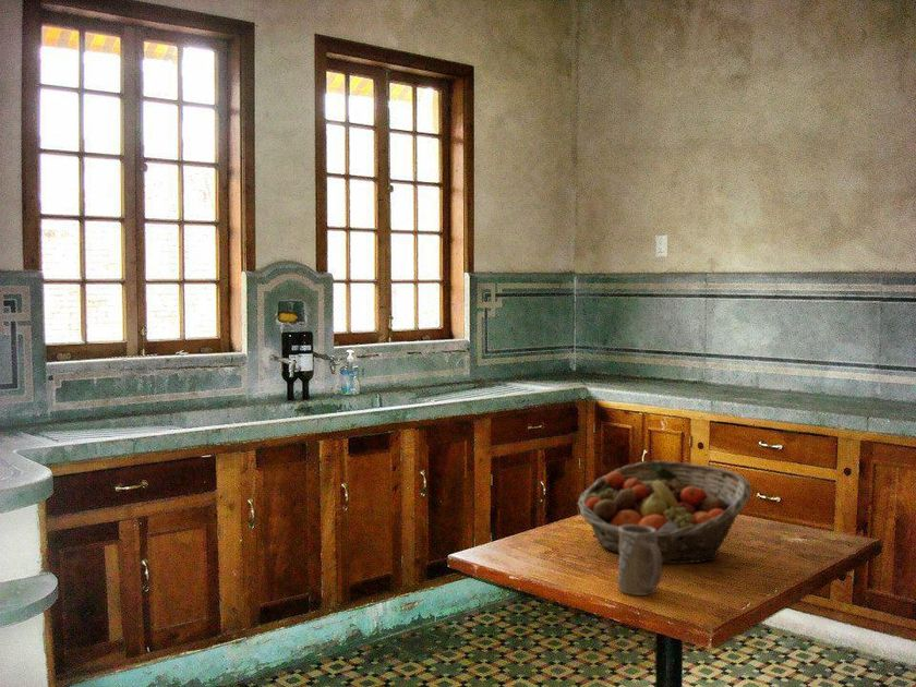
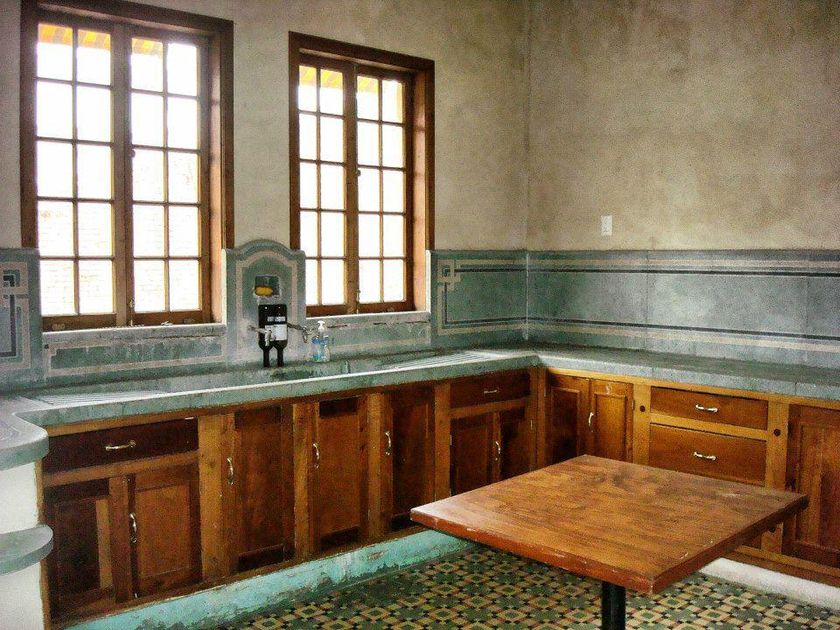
- mug [617,525,663,596]
- fruit basket [576,459,752,564]
